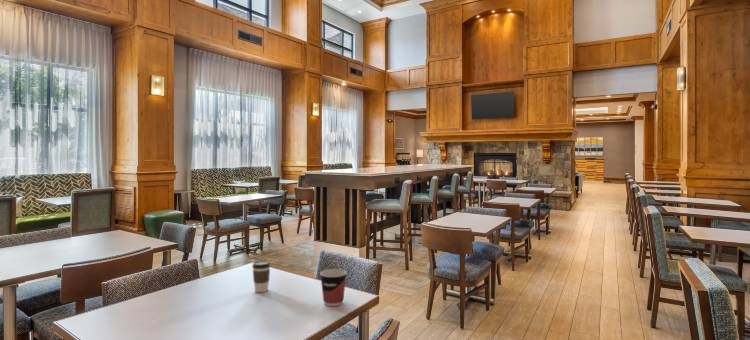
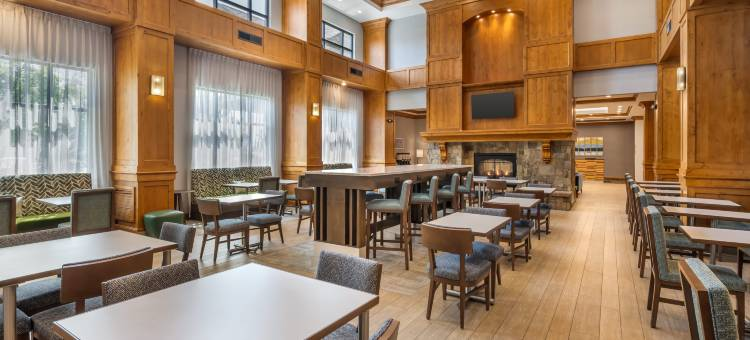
- coffee cup [251,260,271,293]
- cup [319,268,348,307]
